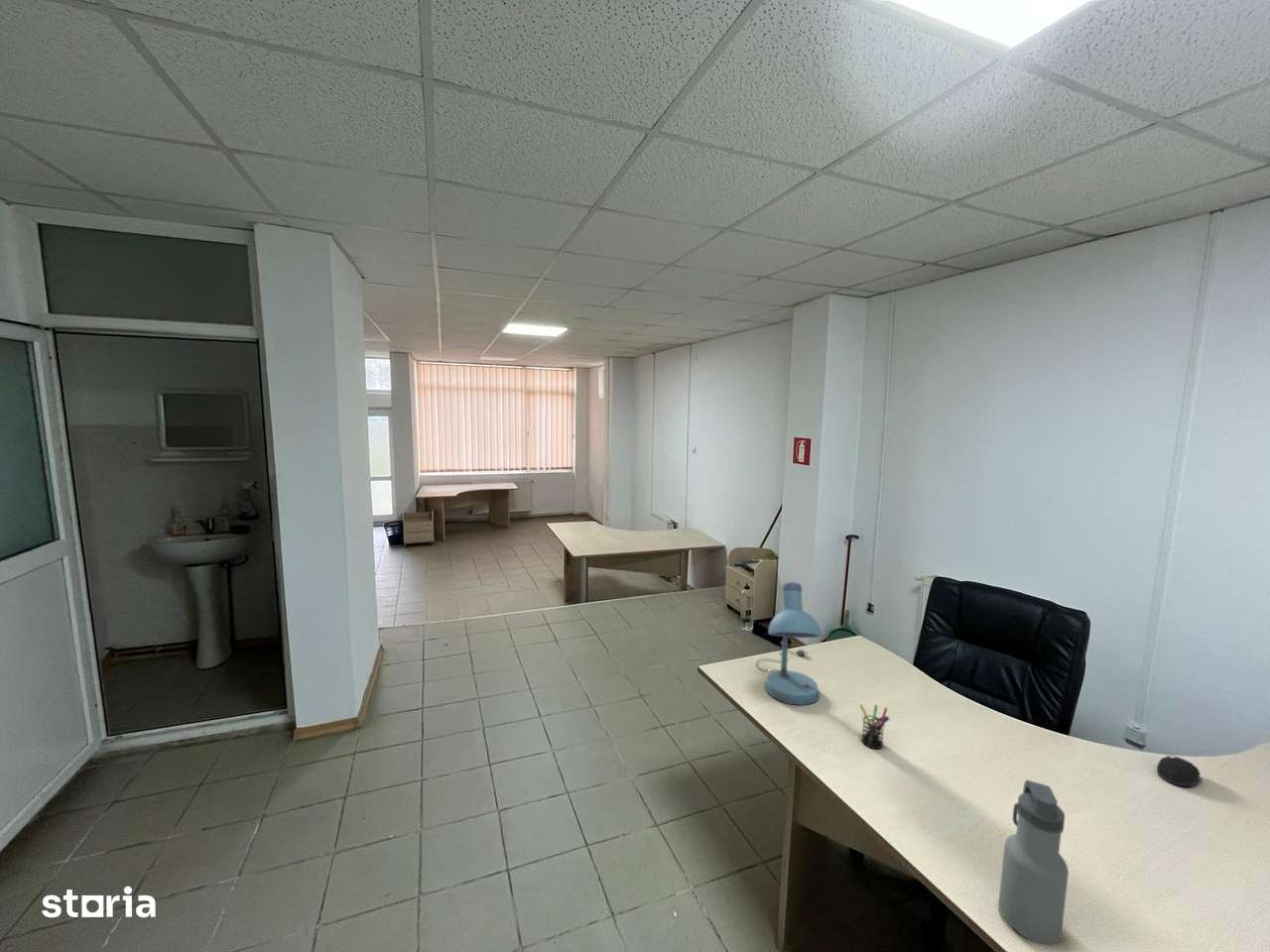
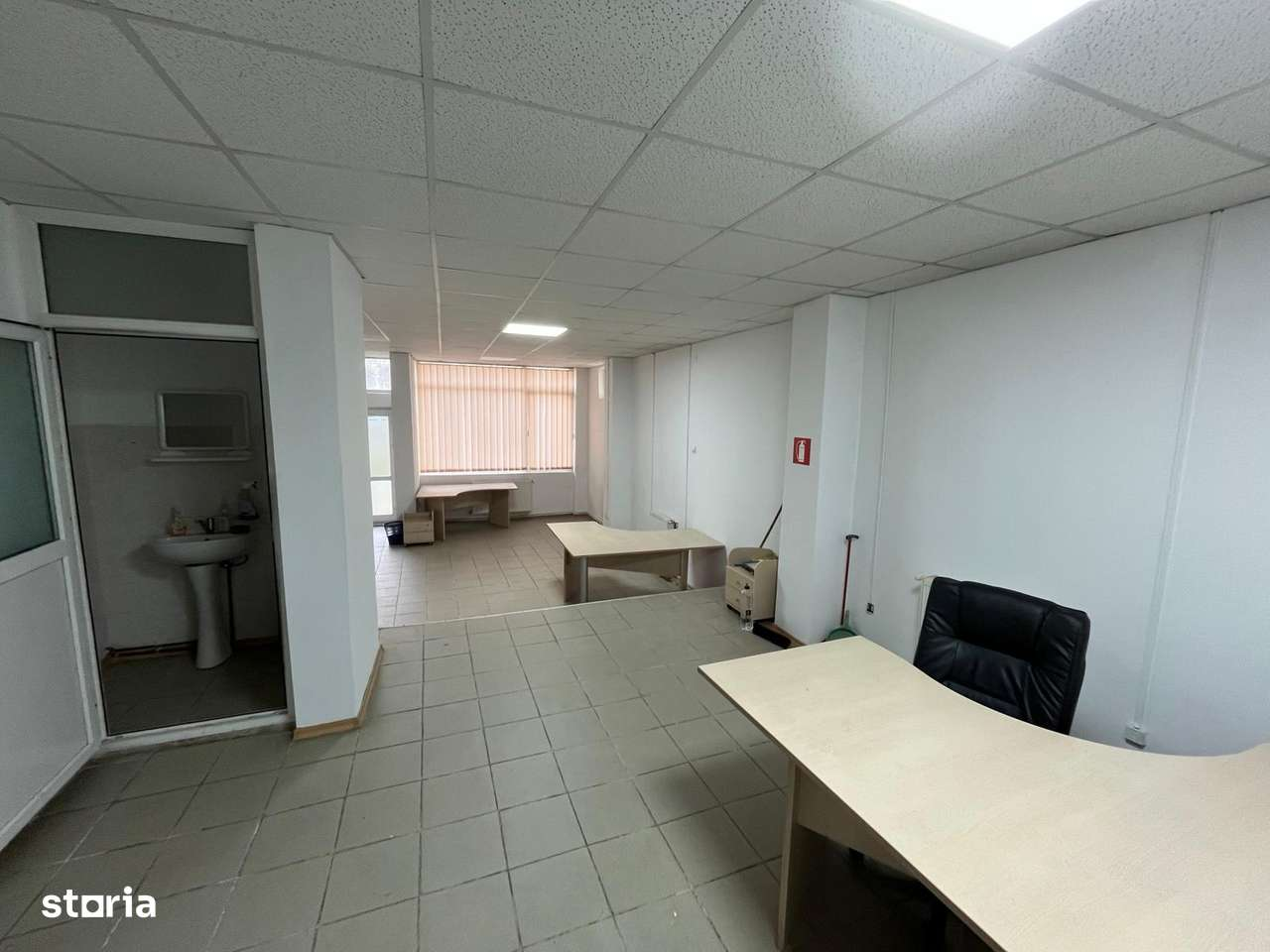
- computer mouse [1156,755,1201,787]
- desk lamp [755,581,824,706]
- pen holder [858,703,890,750]
- water bottle [998,779,1070,945]
